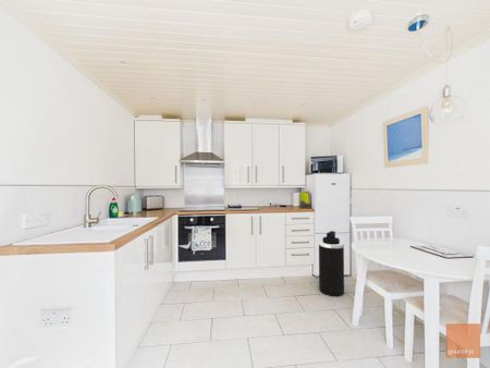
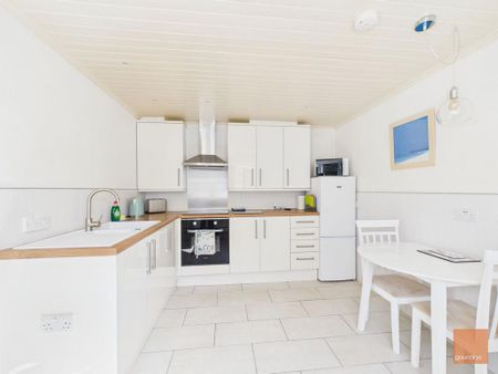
- trash can [318,230,345,298]
